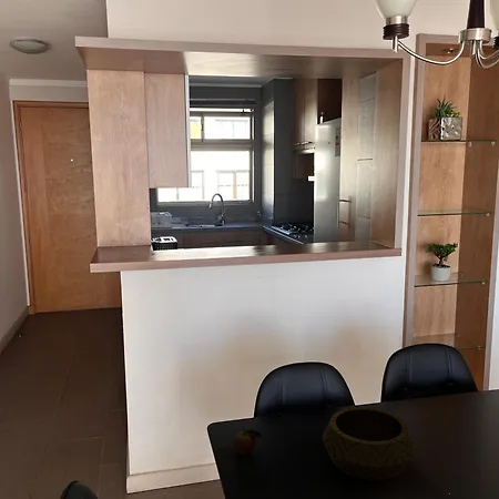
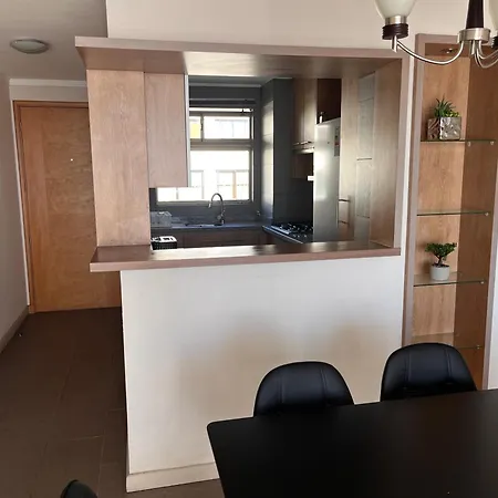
- fruit [233,426,269,456]
- decorative bowl [322,406,417,481]
